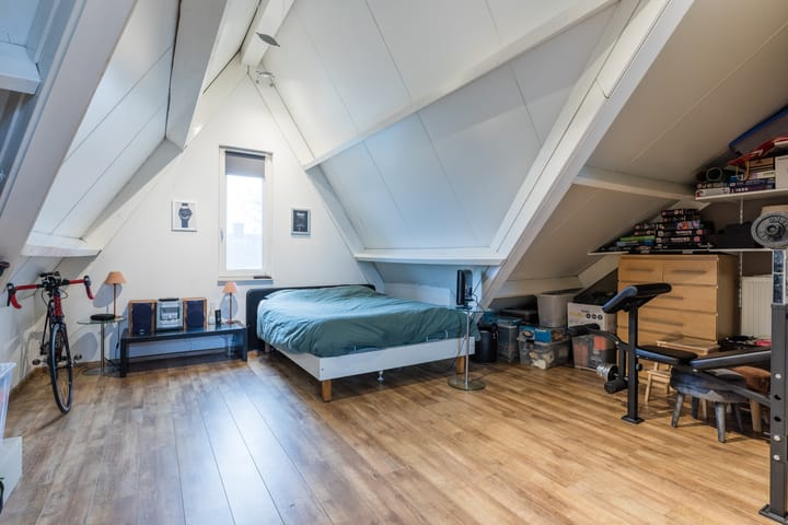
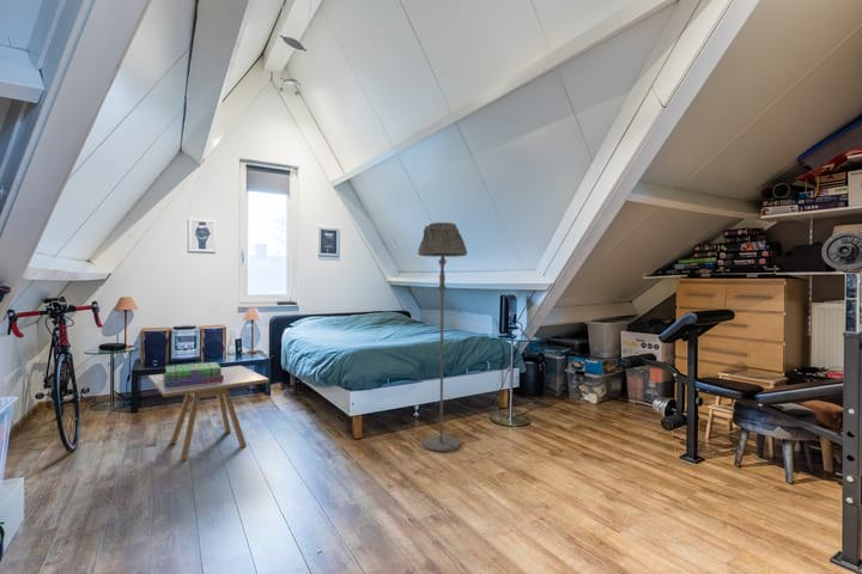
+ side table [147,365,271,462]
+ stack of books [162,361,224,387]
+ floor lamp [417,221,468,453]
